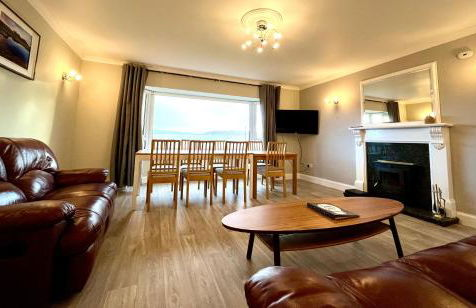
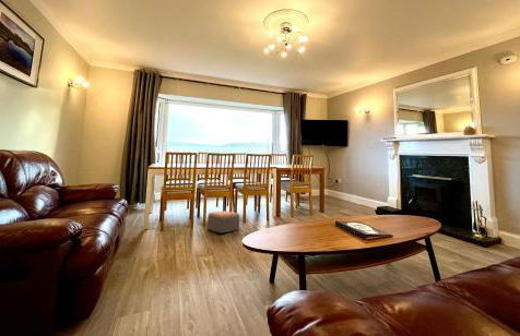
+ footstool [206,211,240,235]
